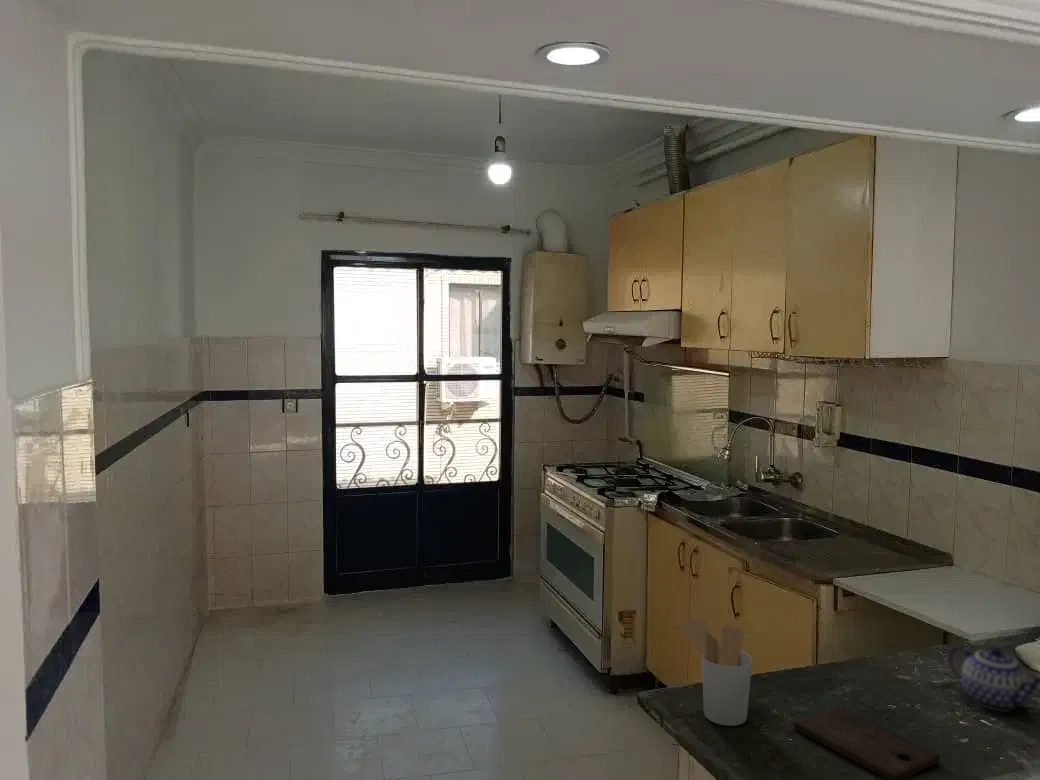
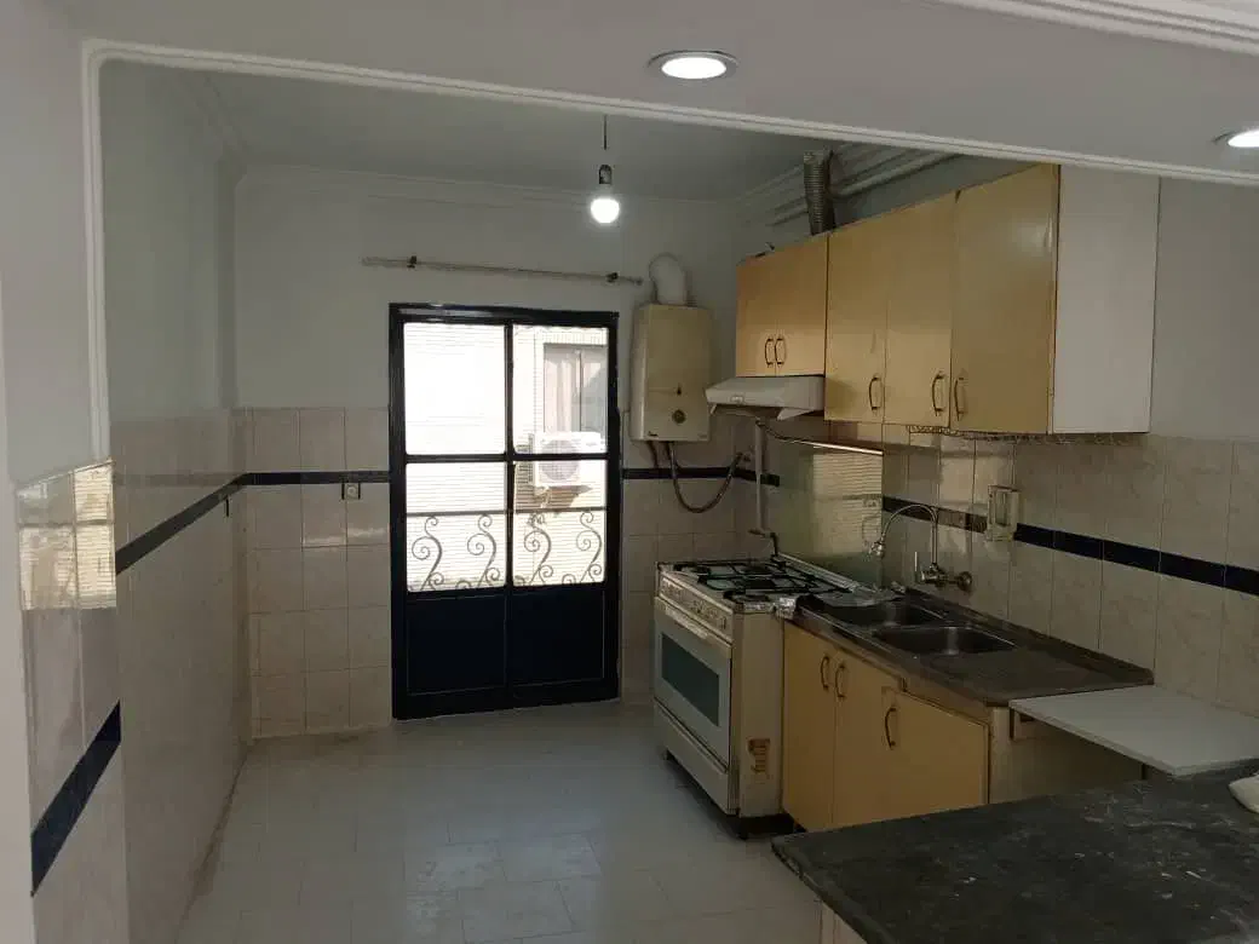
- cutting board [793,705,941,780]
- teapot [947,645,1040,713]
- utensil holder [677,616,753,727]
